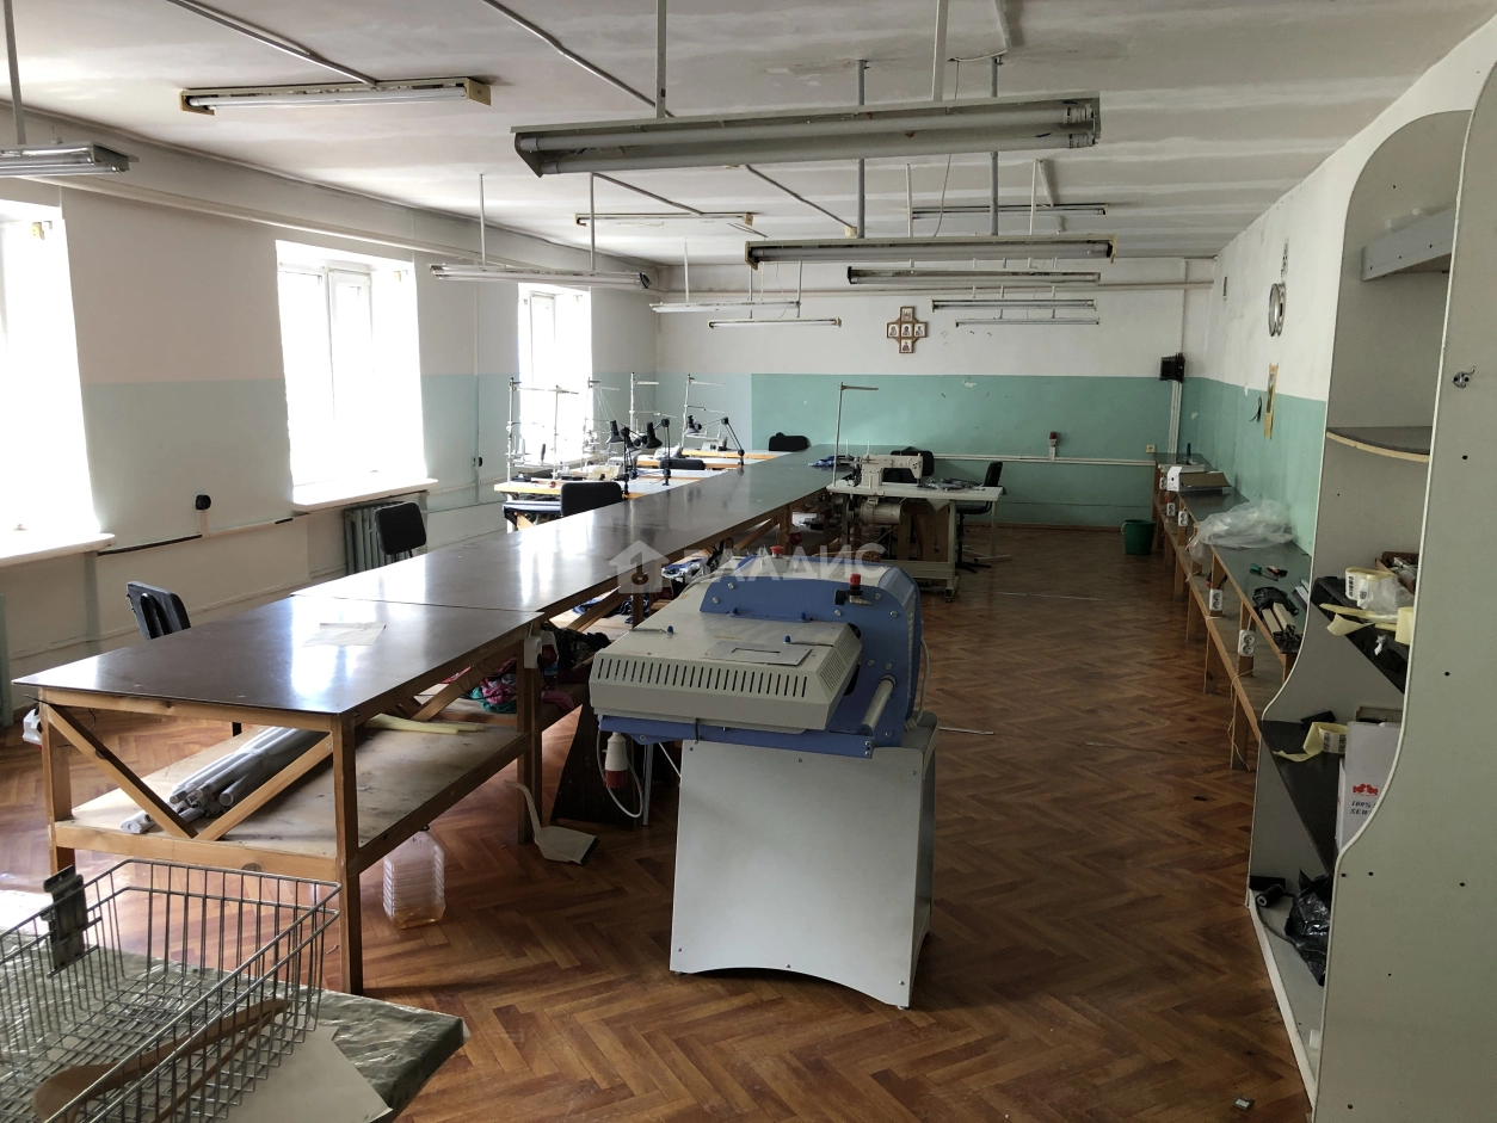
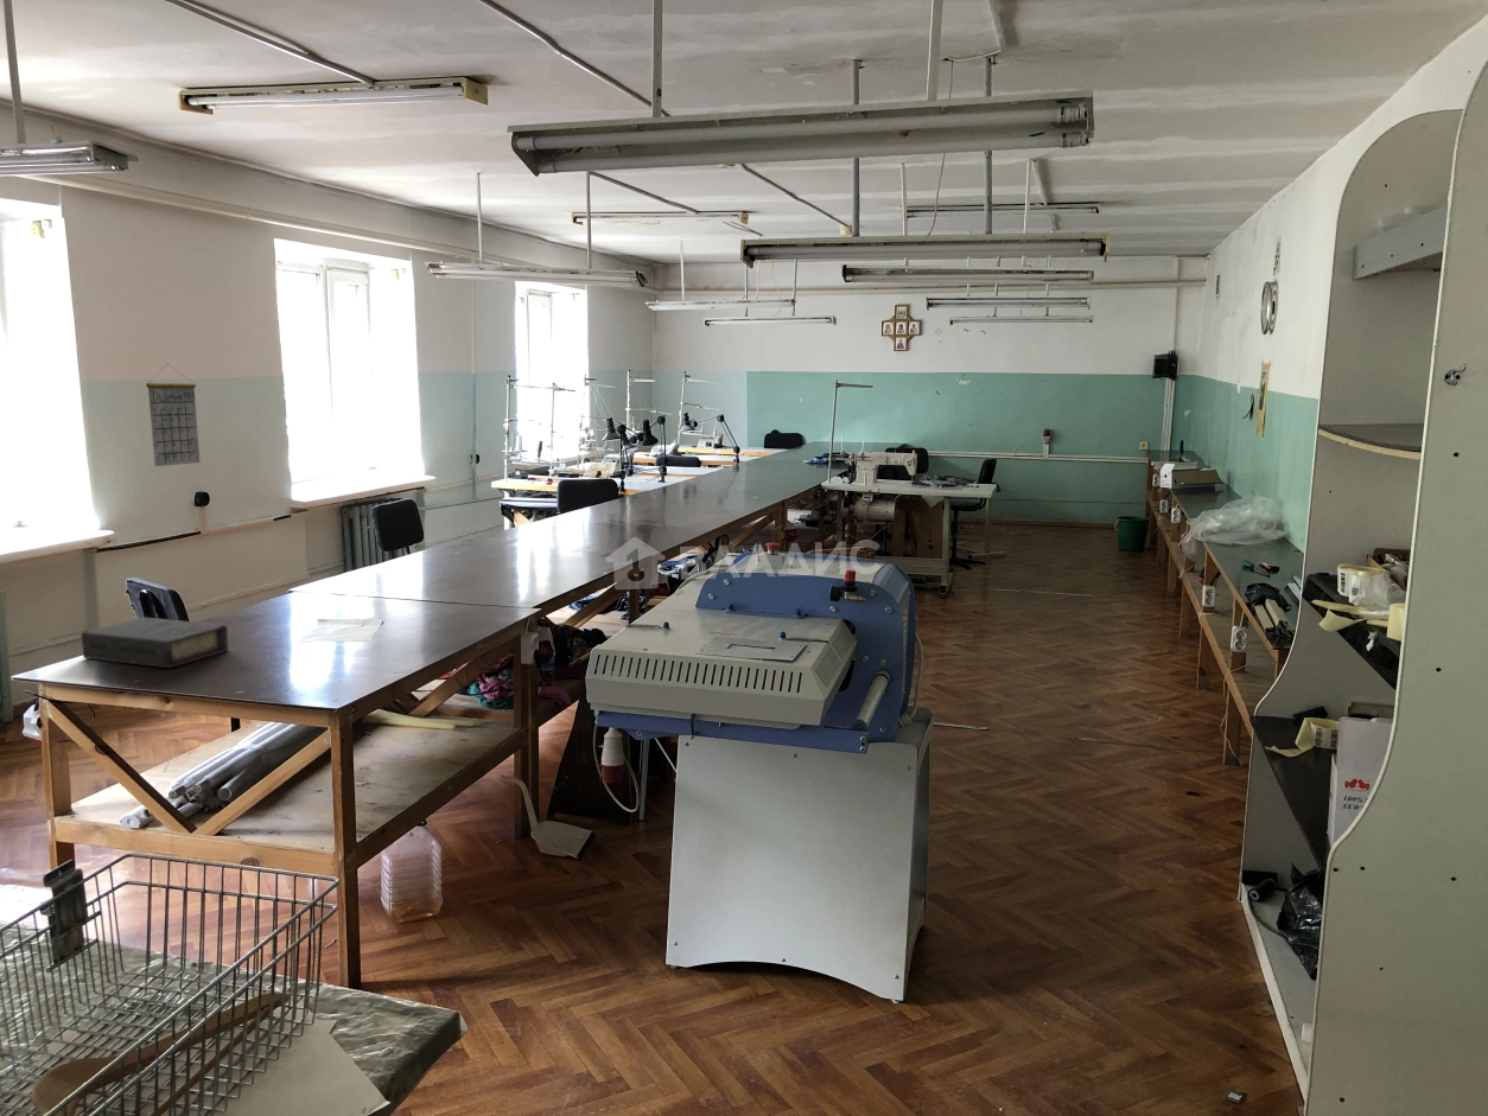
+ book [80,617,230,669]
+ calendar [145,363,201,467]
